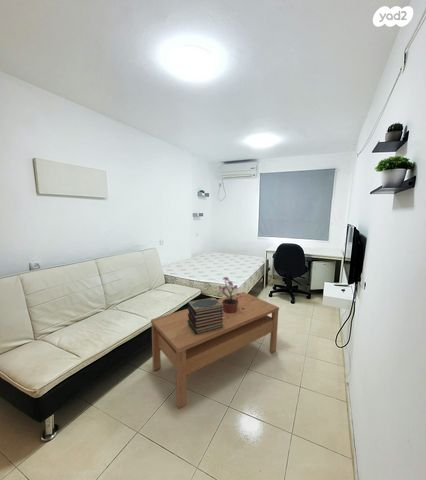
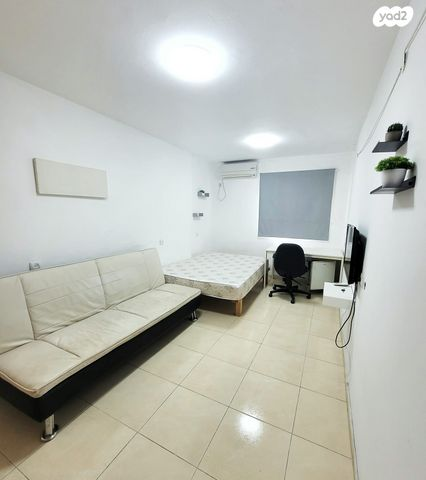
- potted plant [218,276,245,313]
- coffee table [150,291,280,409]
- book stack [187,297,223,335]
